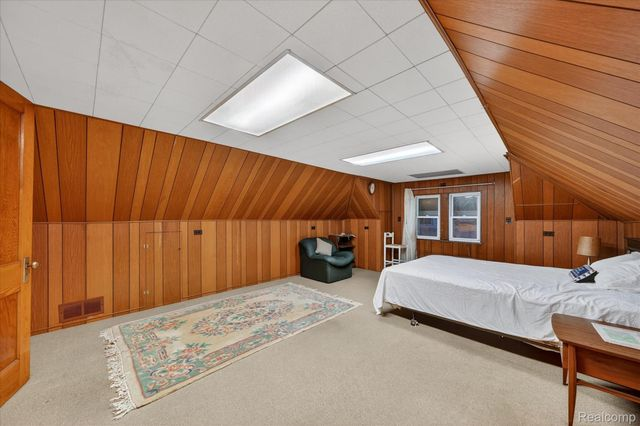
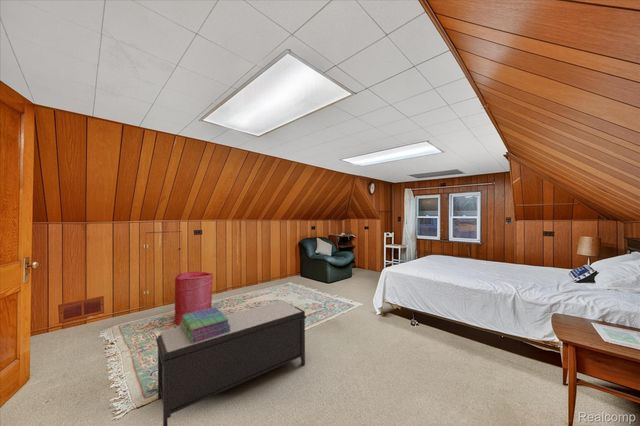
+ bench [155,300,307,426]
+ laundry hamper [173,270,214,327]
+ stack of books [180,306,231,343]
